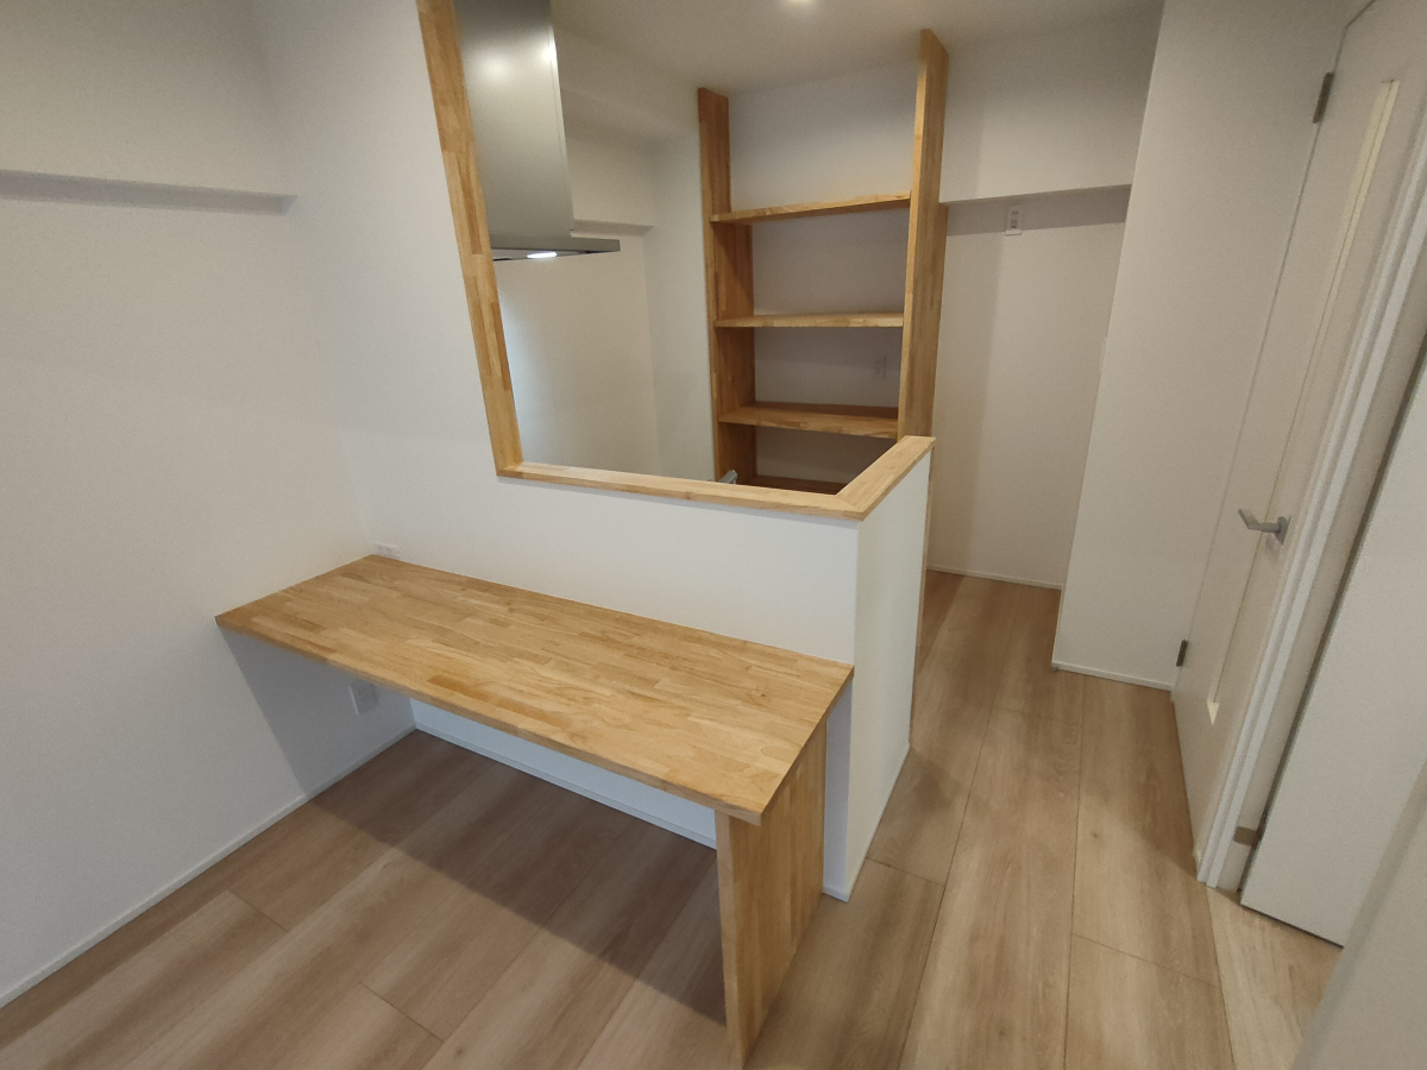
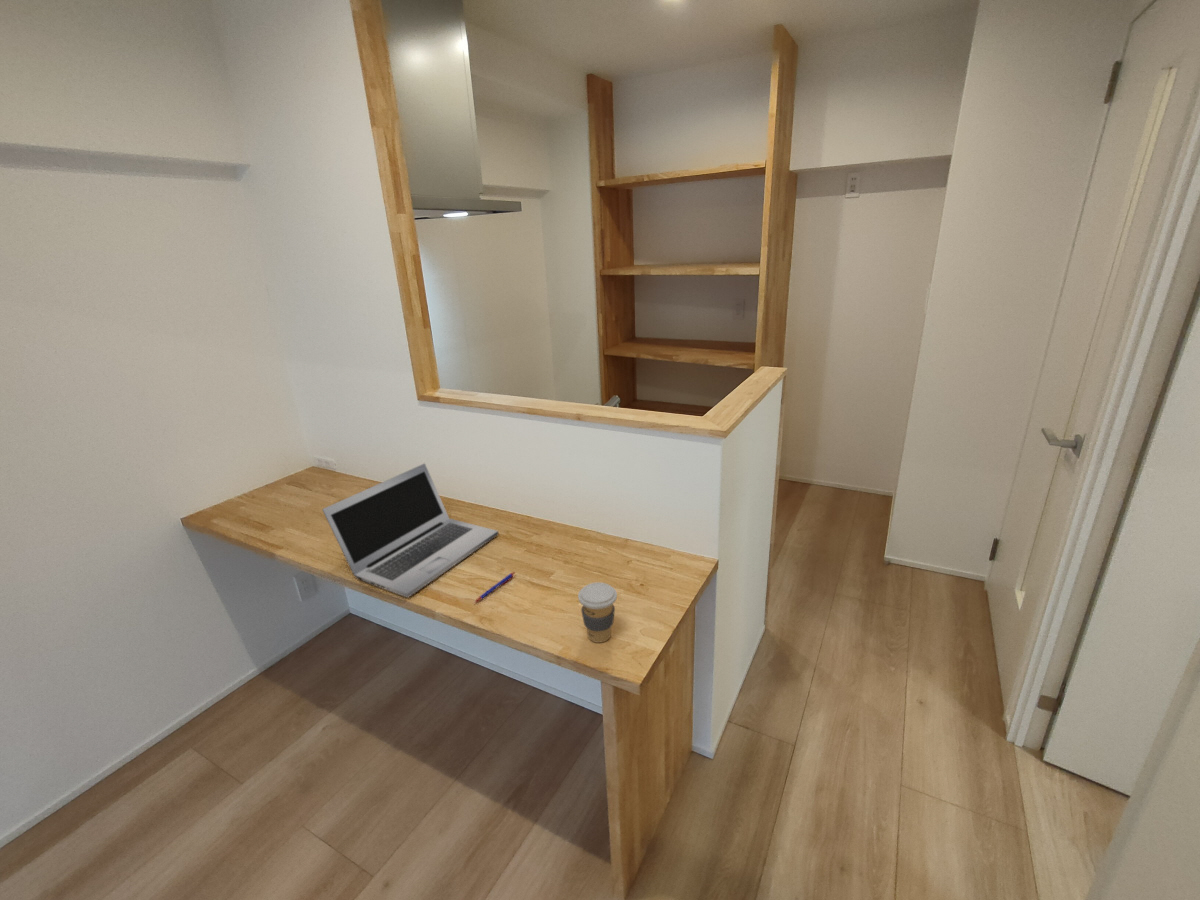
+ coffee cup [577,581,618,644]
+ laptop [321,462,499,599]
+ pen [473,571,516,604]
